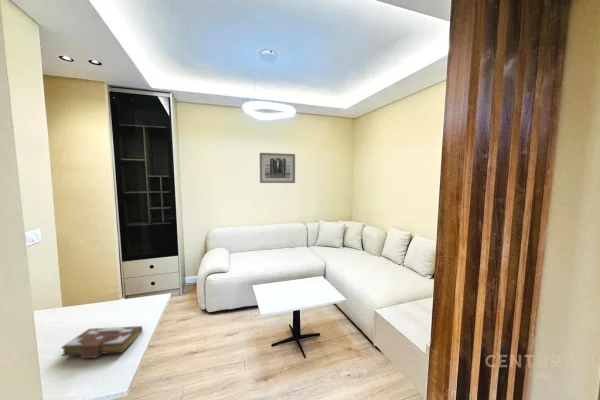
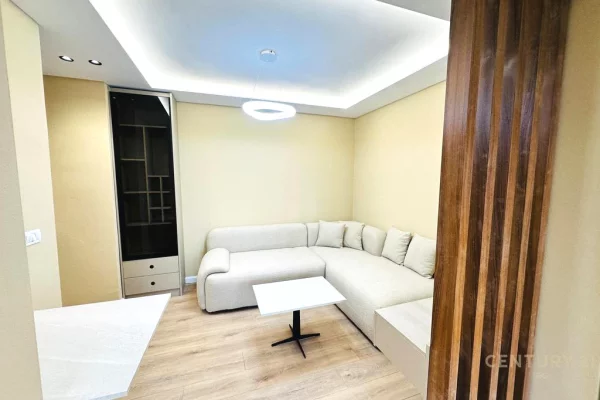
- wall art [259,152,296,184]
- book [60,325,143,359]
